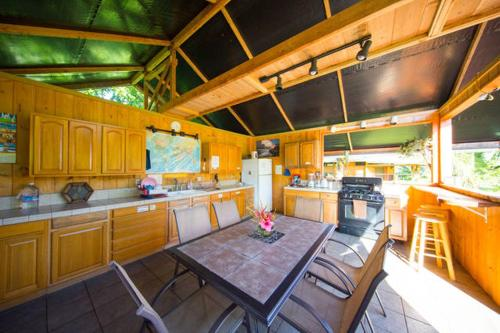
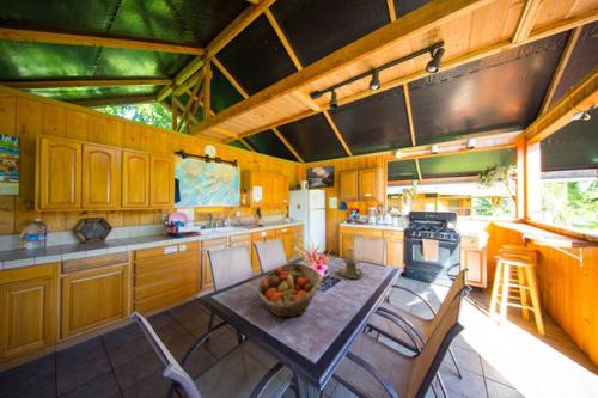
+ candle holder [337,246,366,280]
+ fruit basket [256,262,323,318]
